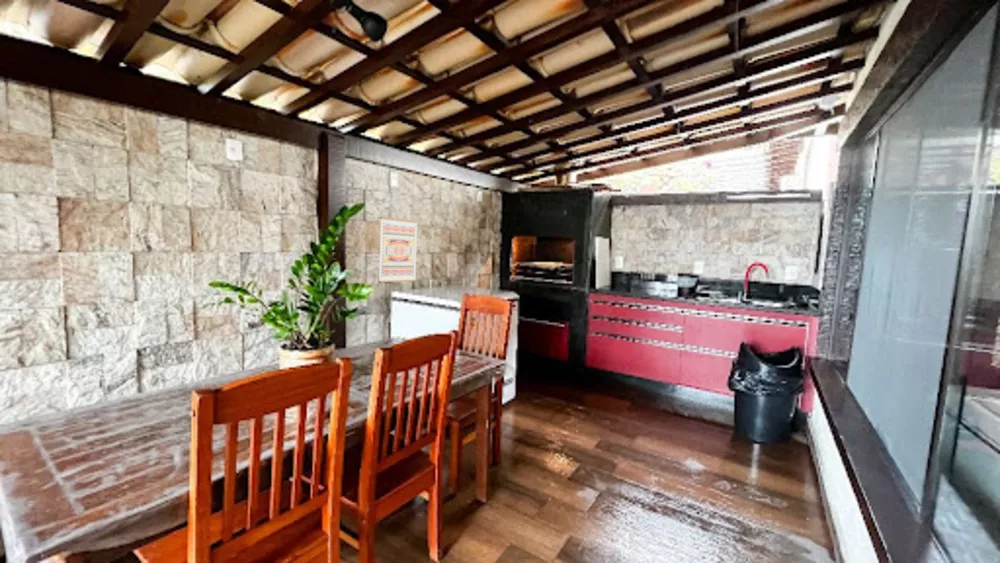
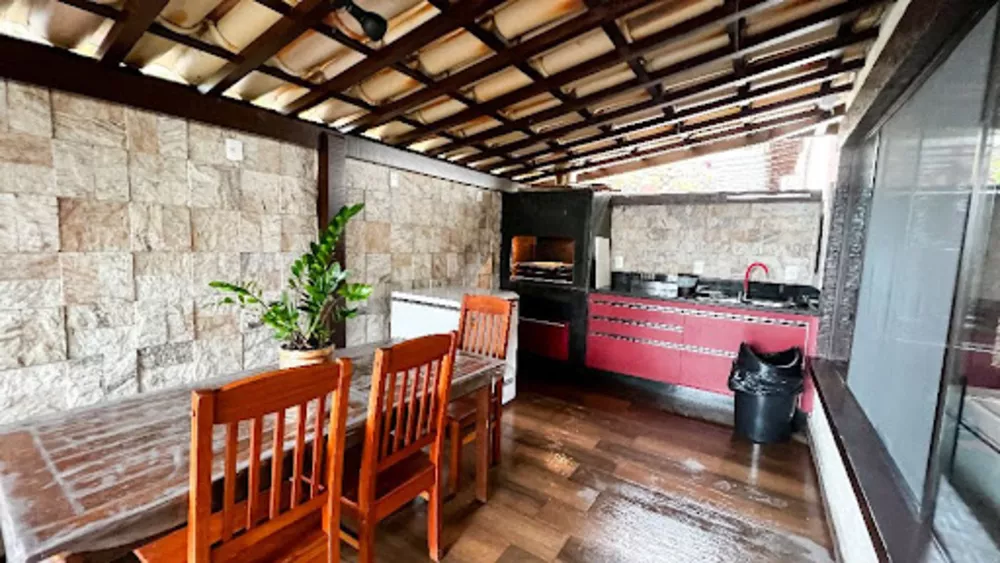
- wall art [377,216,419,283]
